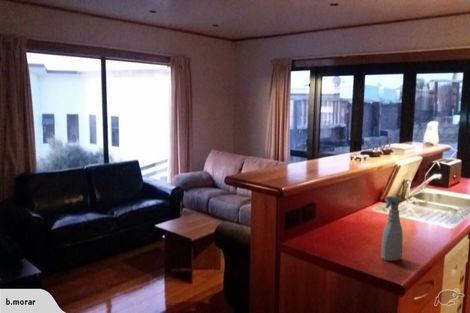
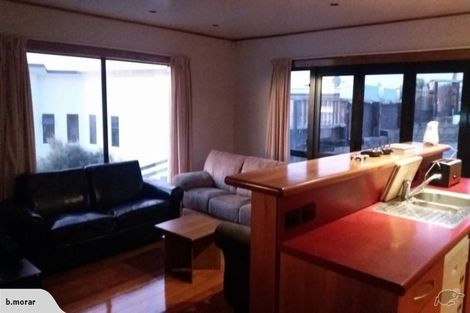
- spray bottle [380,195,404,262]
